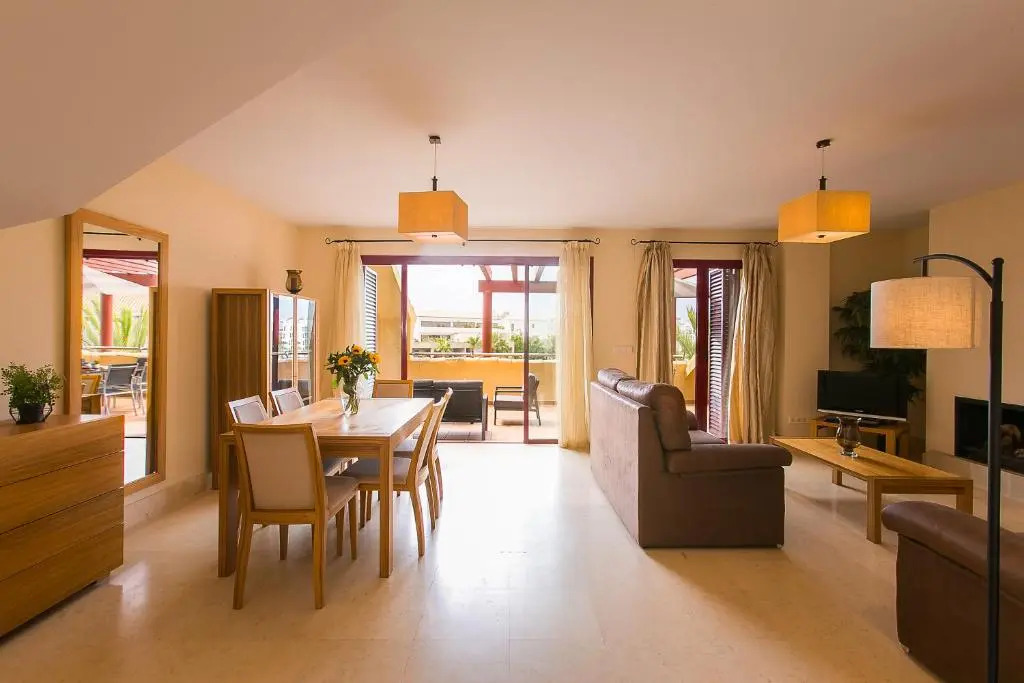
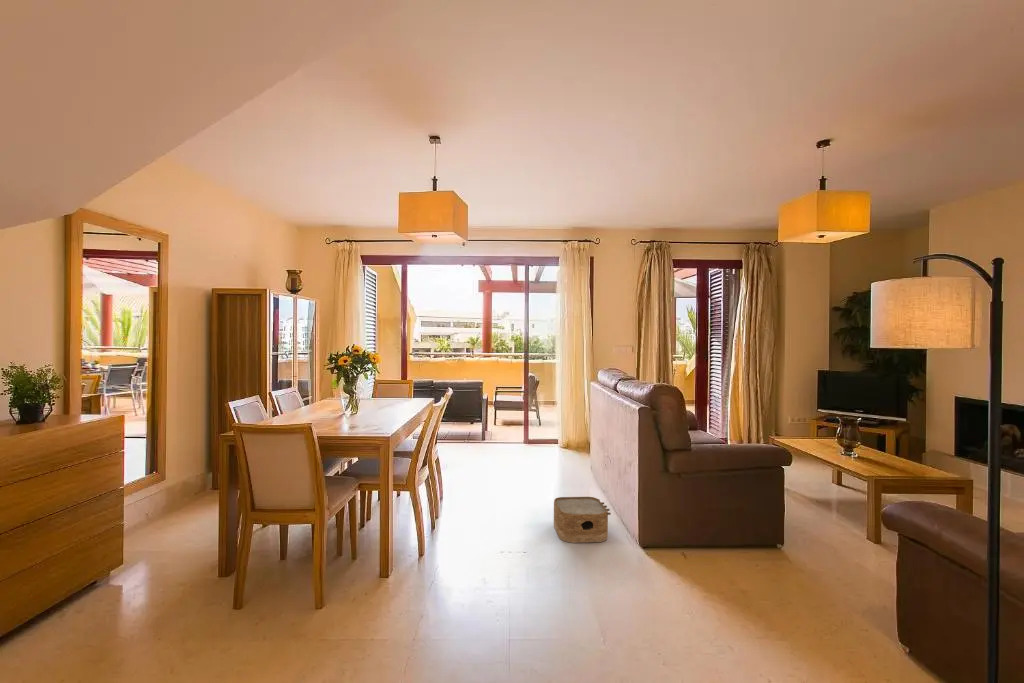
+ woven basket [553,496,612,544]
